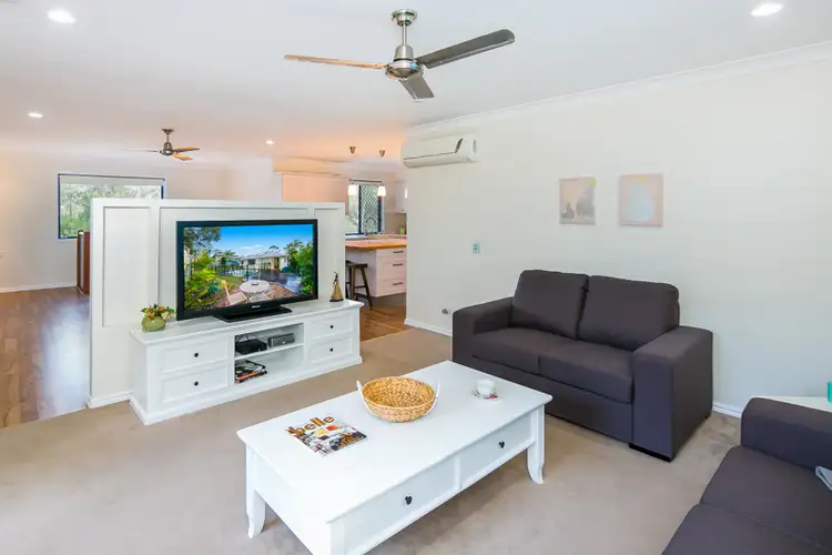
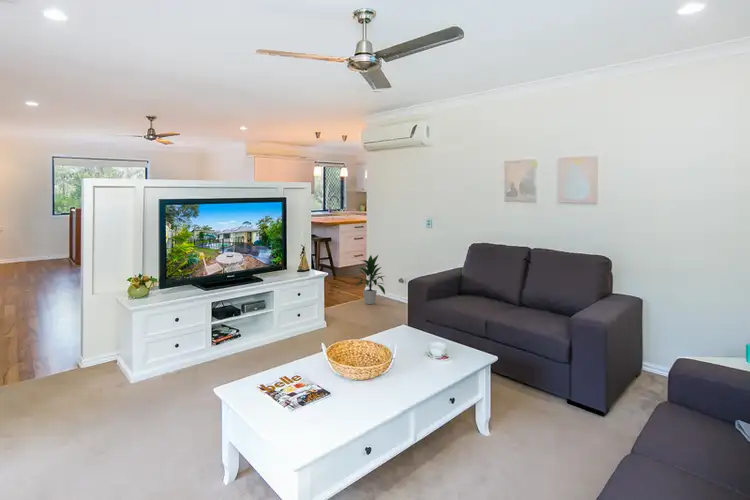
+ indoor plant [351,253,386,305]
